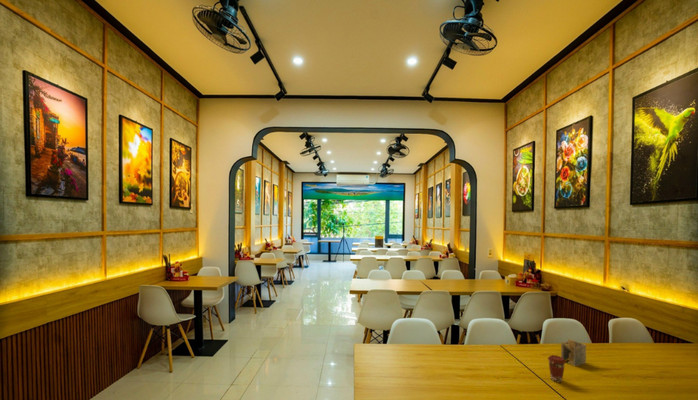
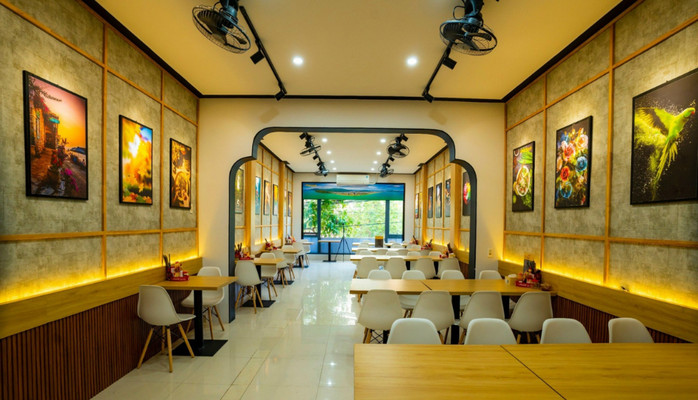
- napkin holder [560,338,587,367]
- coffee cup [547,354,567,383]
